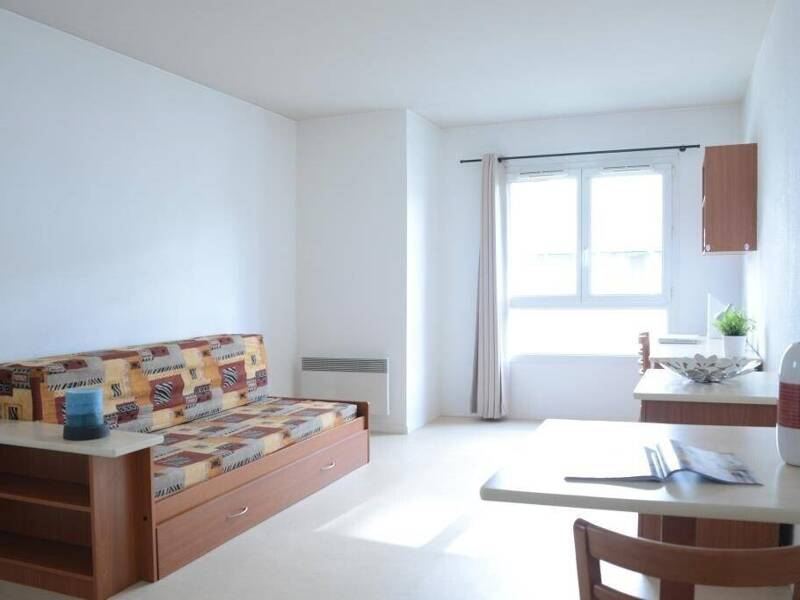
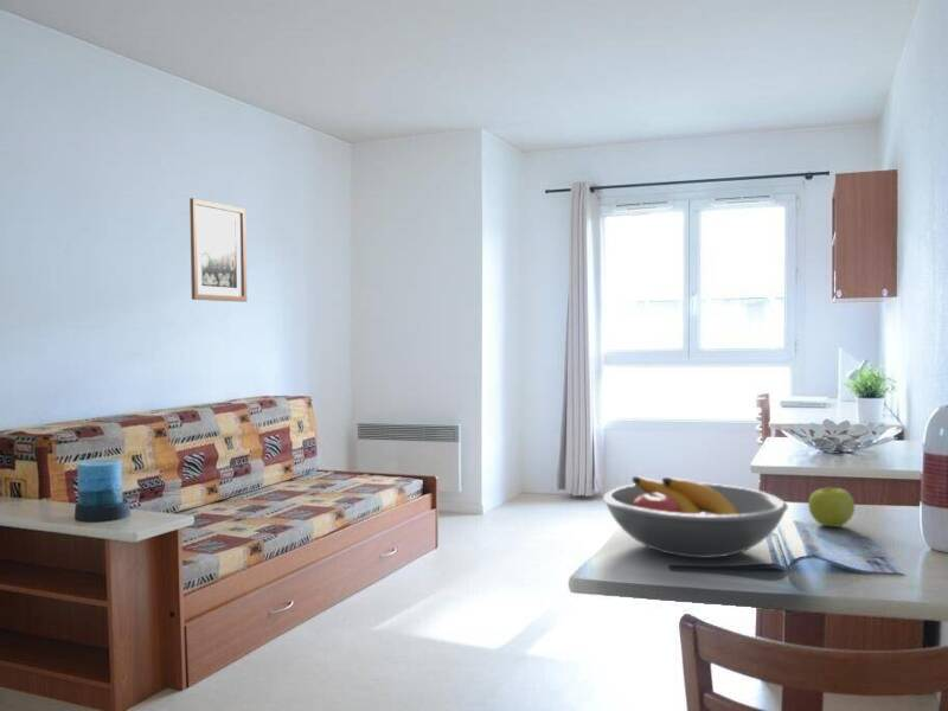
+ wall art [188,197,248,303]
+ apple [807,487,856,529]
+ fruit bowl [602,475,789,559]
